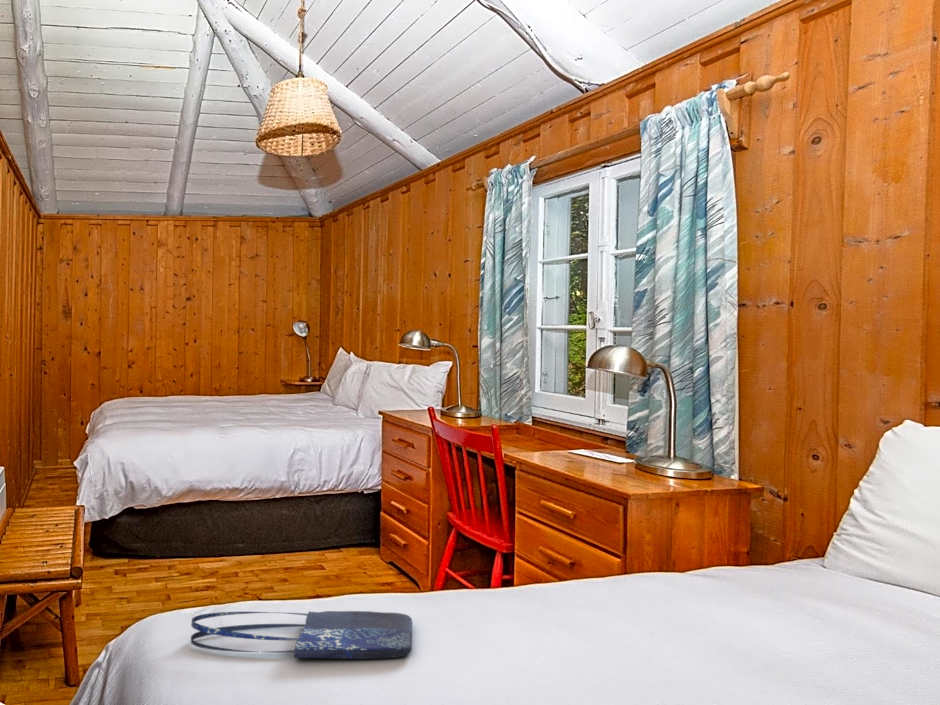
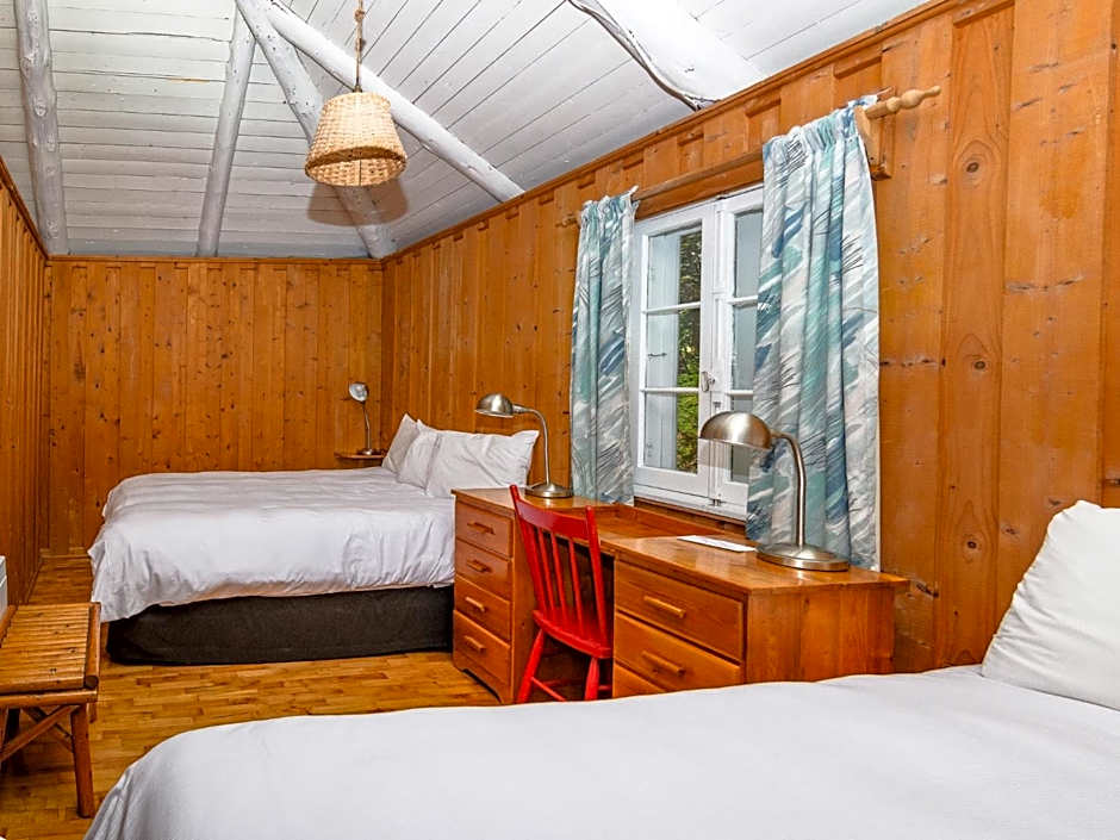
- shopping bag [190,610,413,660]
